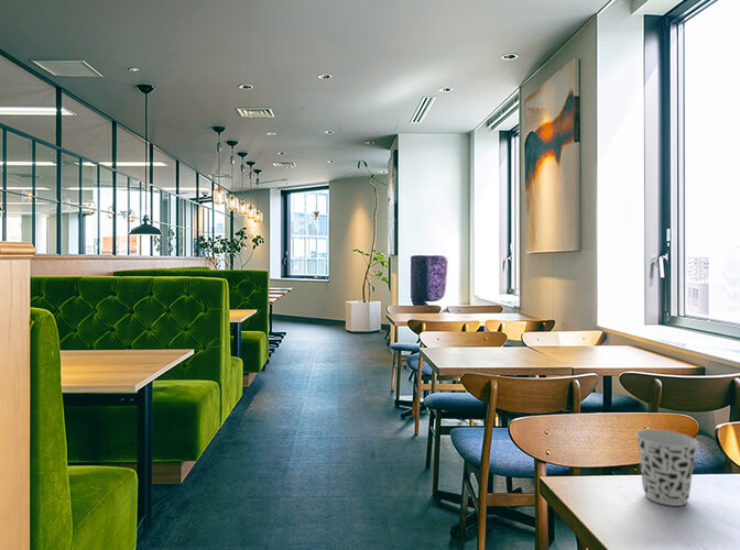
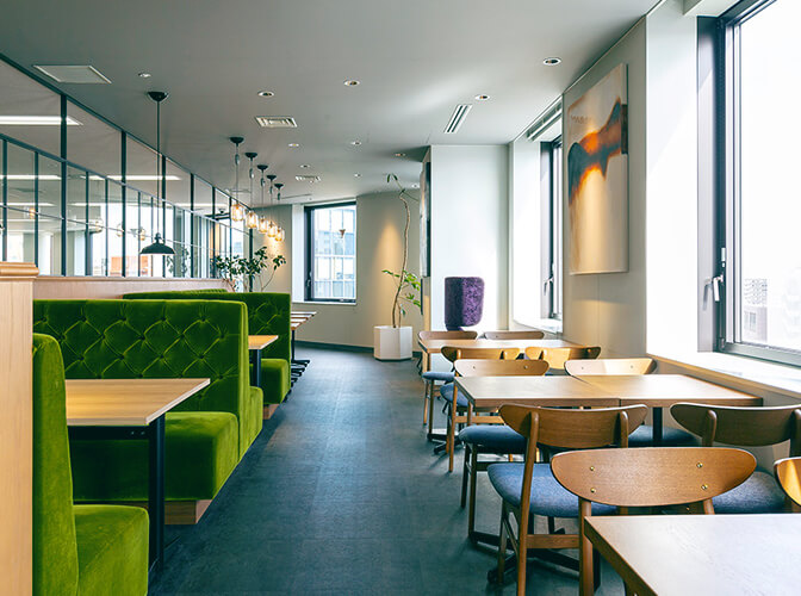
- cup [634,429,699,507]
